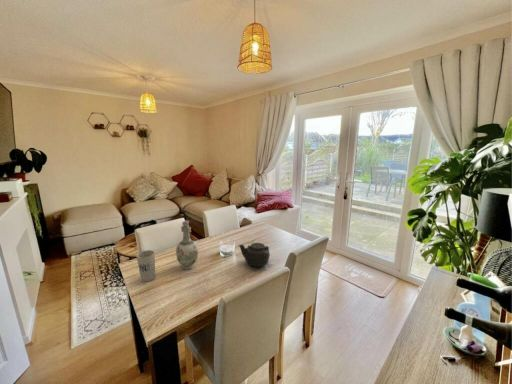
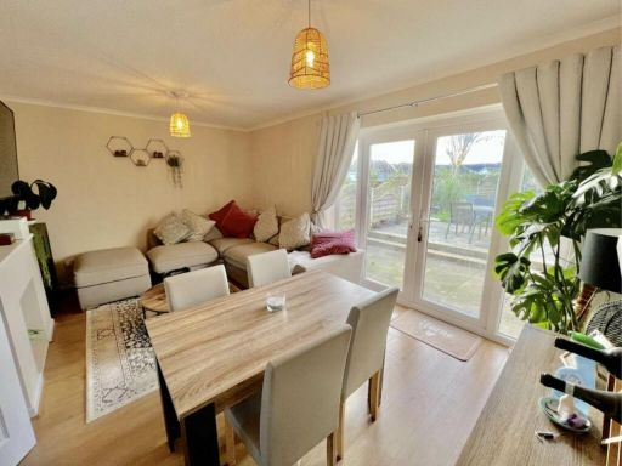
- cup [136,249,156,283]
- teapot [238,242,271,268]
- vase [175,219,199,270]
